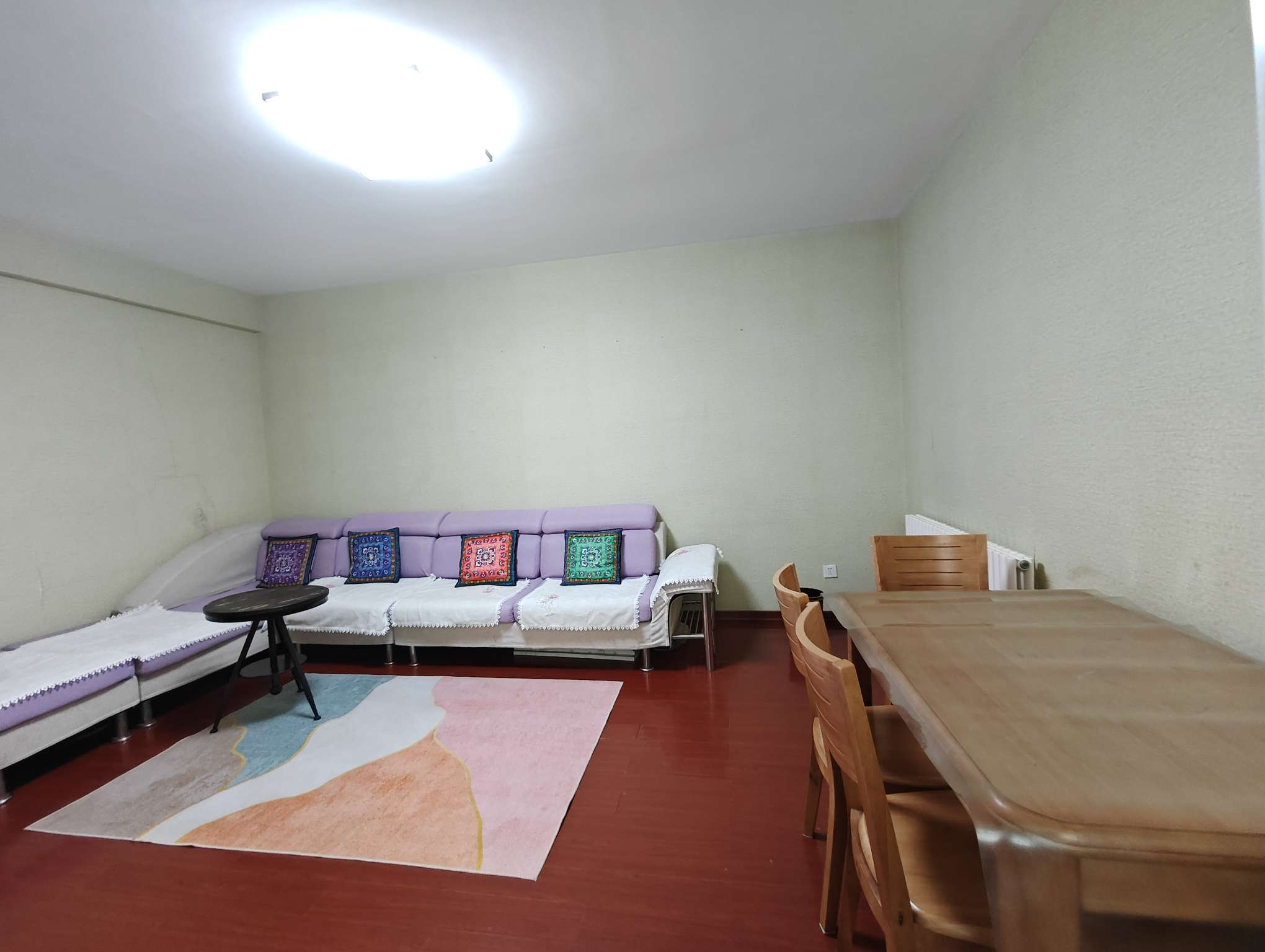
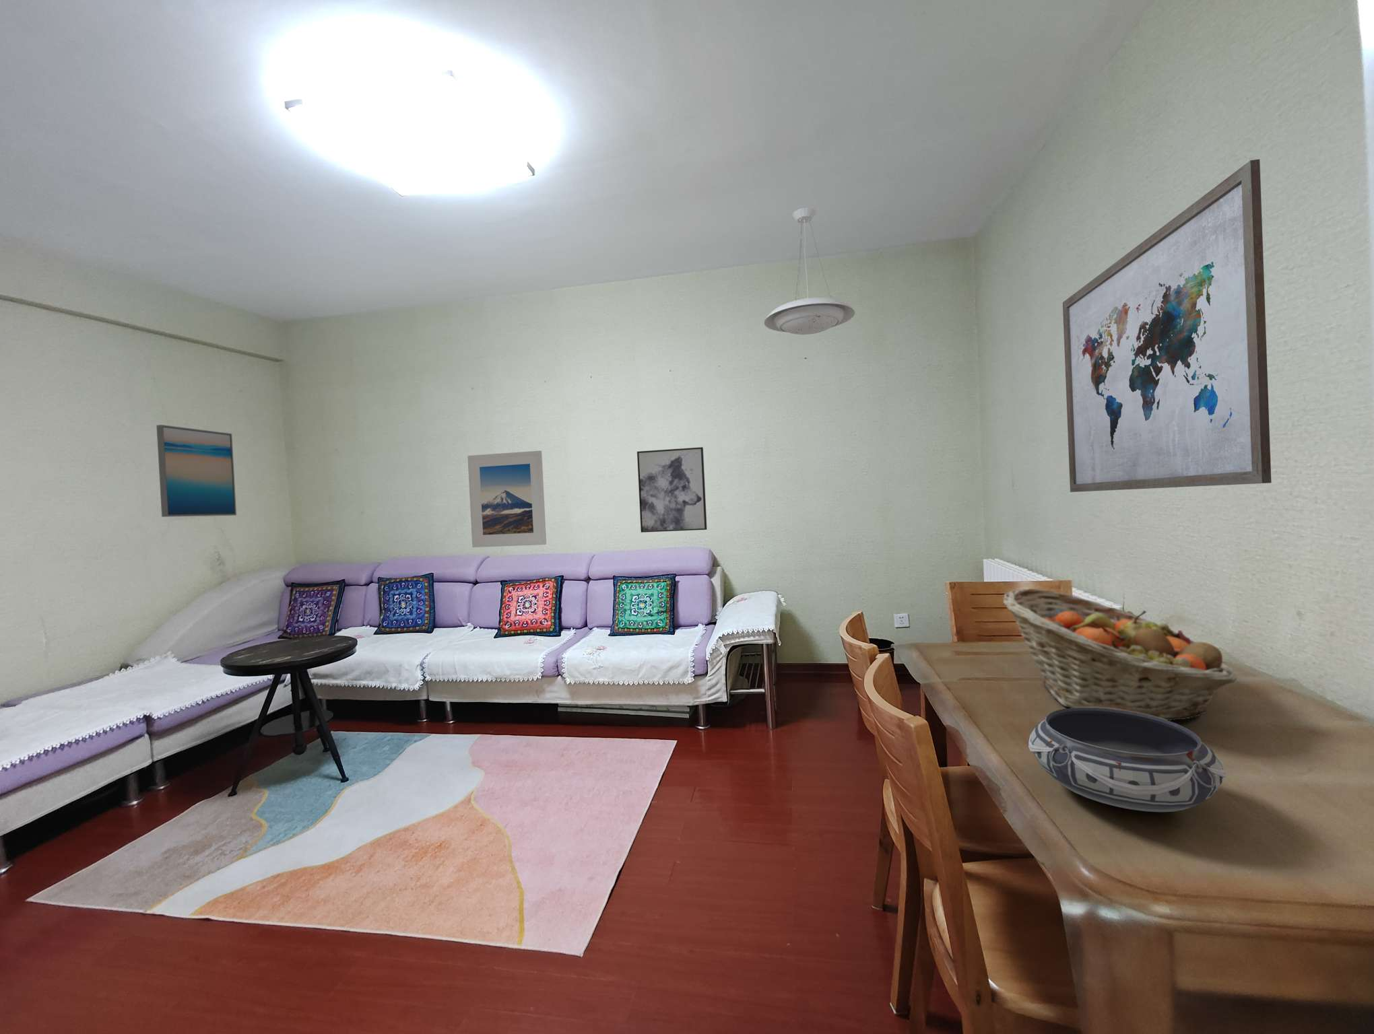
+ bowl [1028,707,1226,812]
+ pendant lamp [764,207,856,336]
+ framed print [467,451,547,548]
+ wall art [1062,159,1272,493]
+ wall art [155,424,237,518]
+ wall art [636,446,708,533]
+ fruit basket [1003,588,1237,721]
